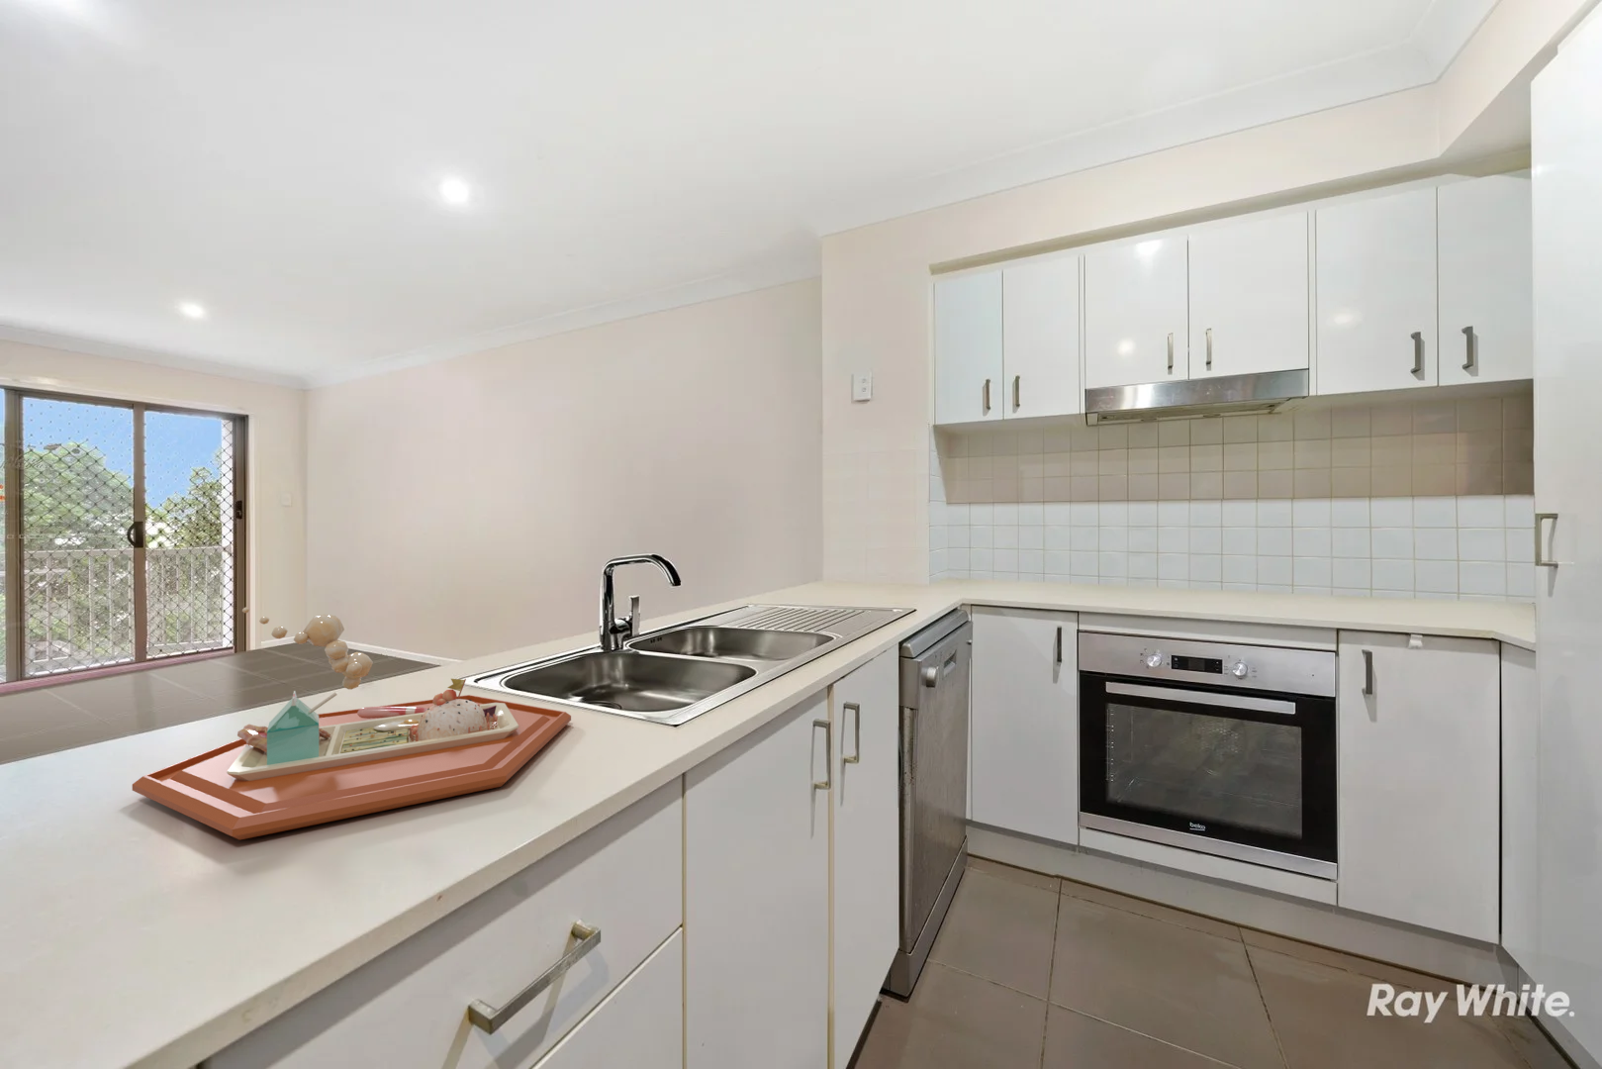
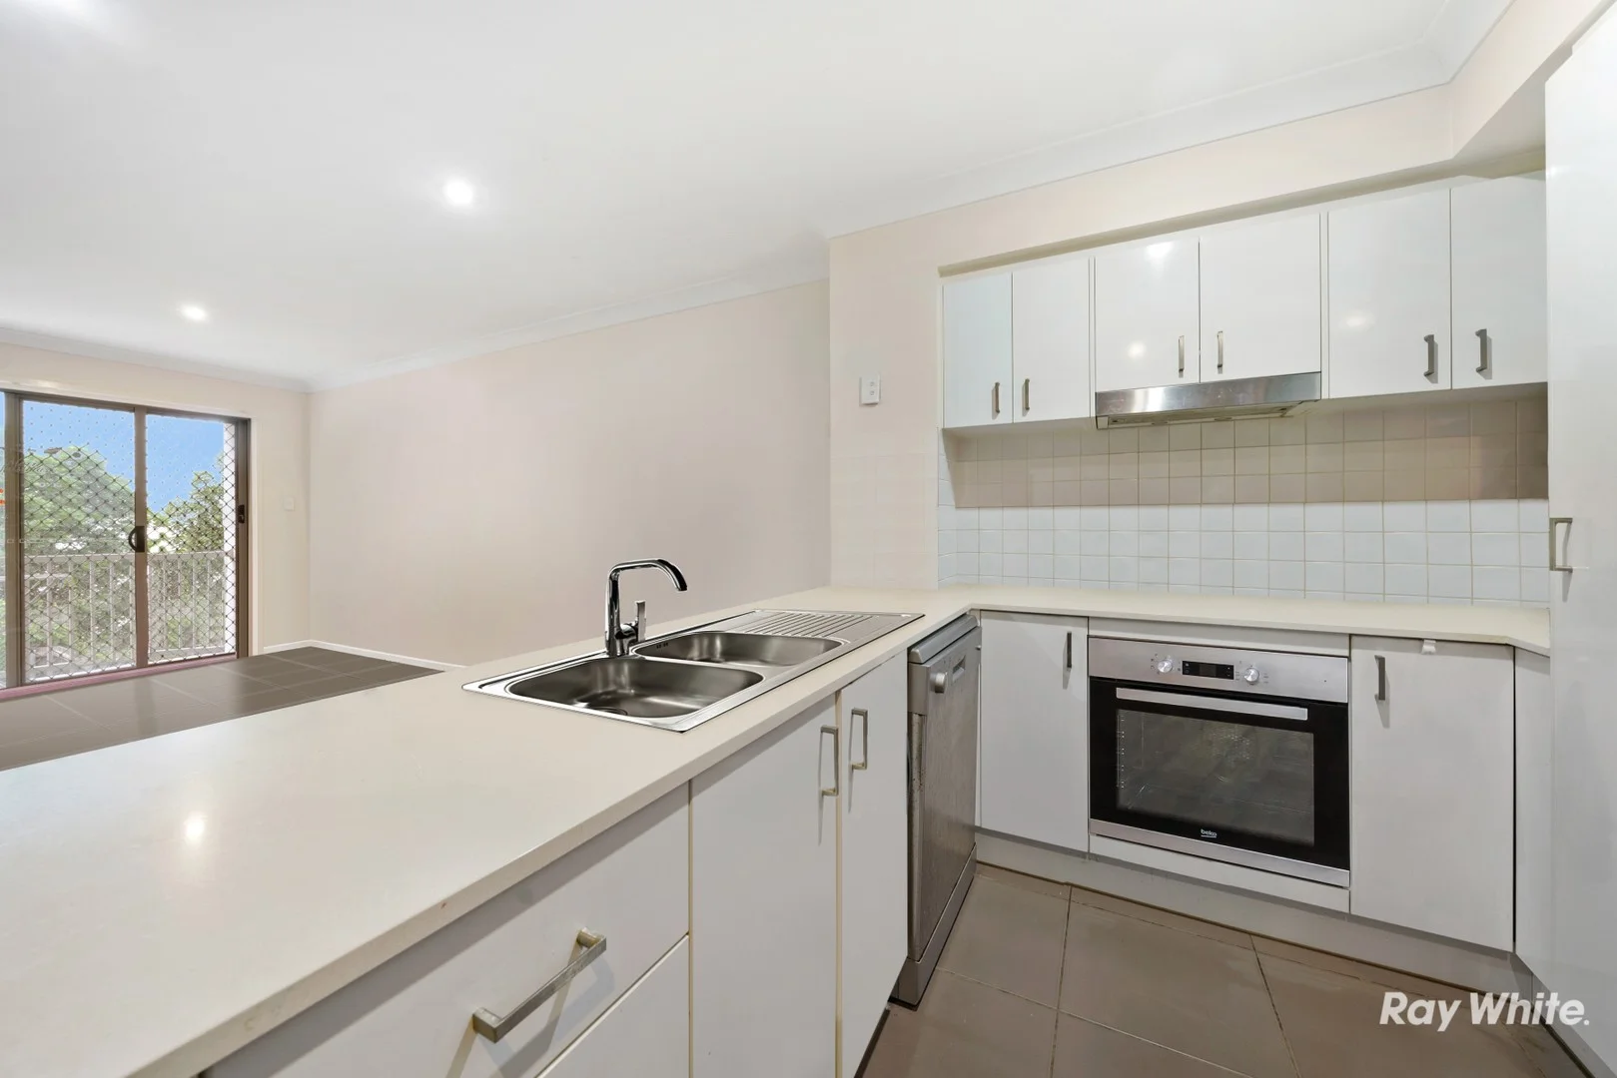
- food tray [131,607,571,840]
